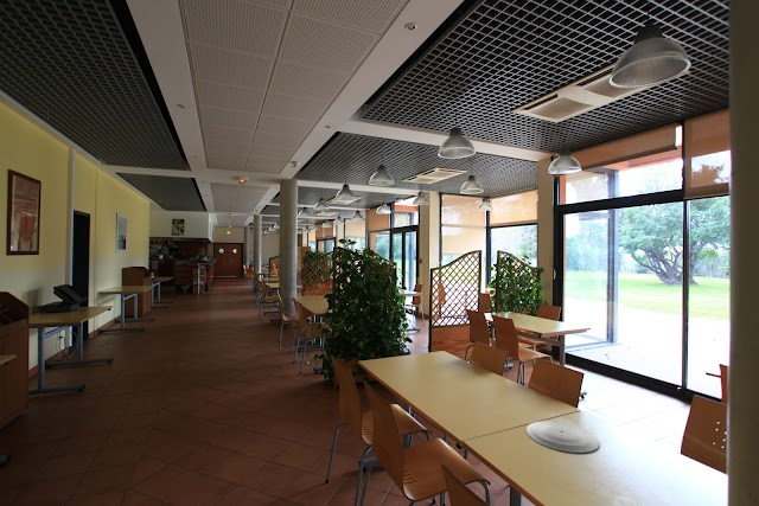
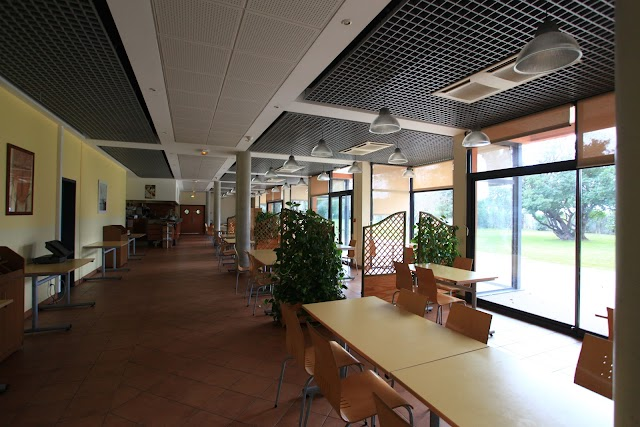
- plate [525,419,600,454]
